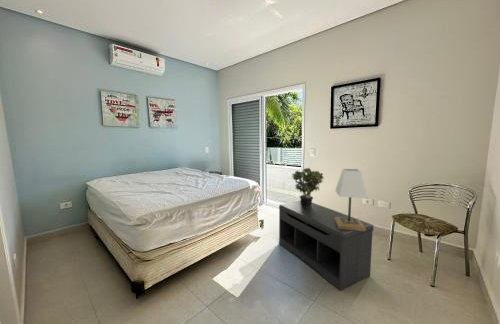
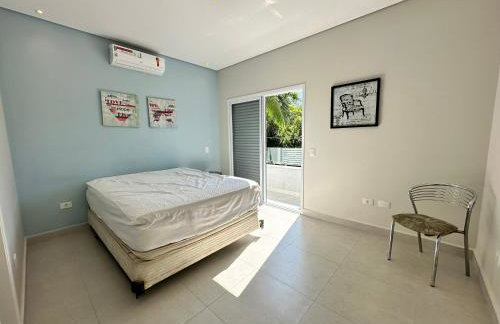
- potted plant [290,167,325,208]
- bench [278,200,375,291]
- lamp [334,168,368,231]
